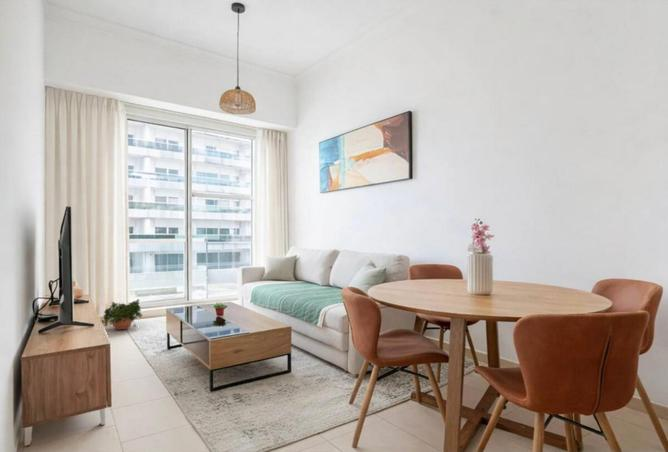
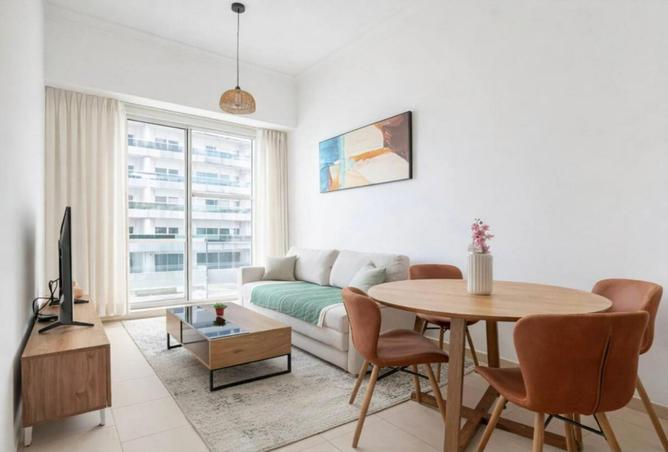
- potted plant [101,299,144,330]
